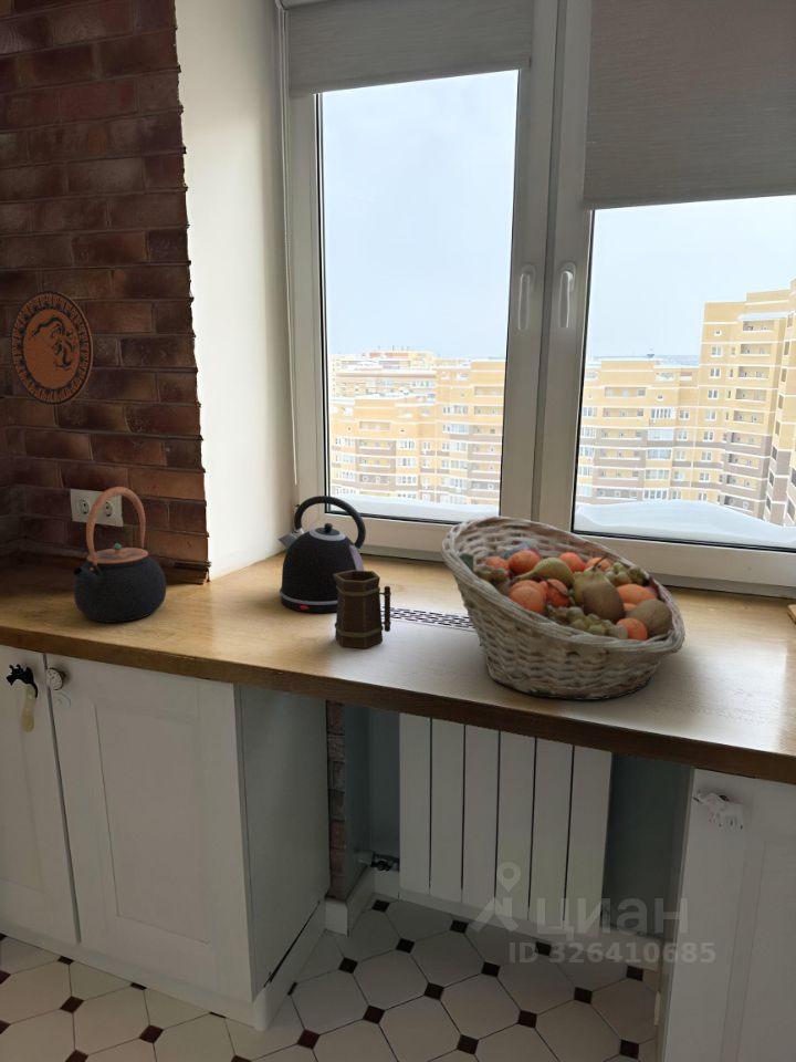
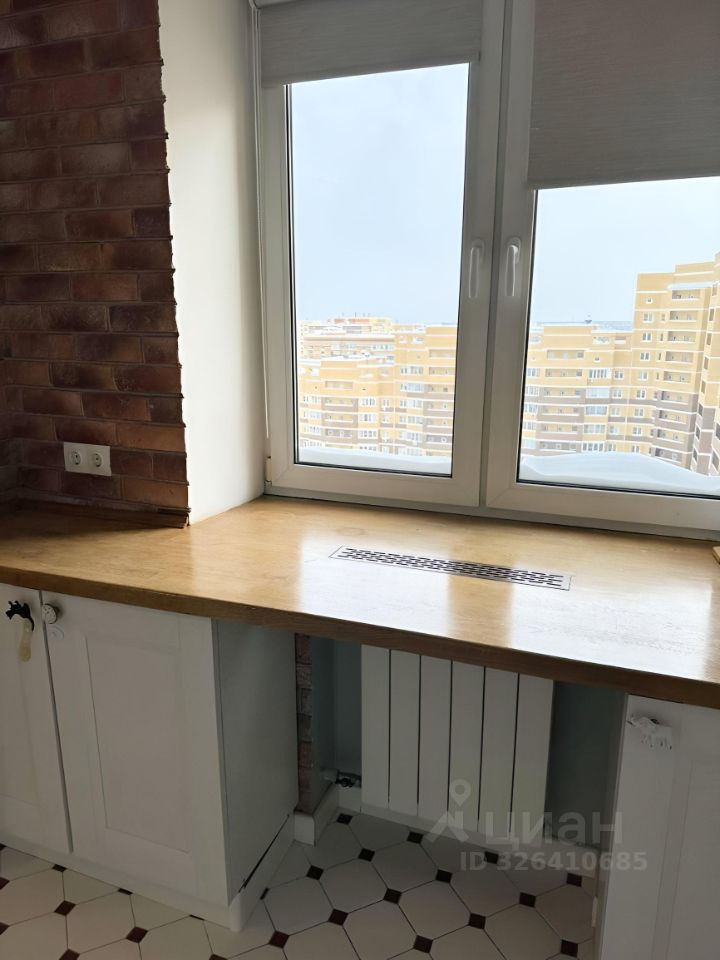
- teapot [71,486,167,624]
- fruit basket [440,514,687,701]
- decorative plate [9,290,94,407]
- mug [333,570,392,649]
- kettle [276,494,367,614]
